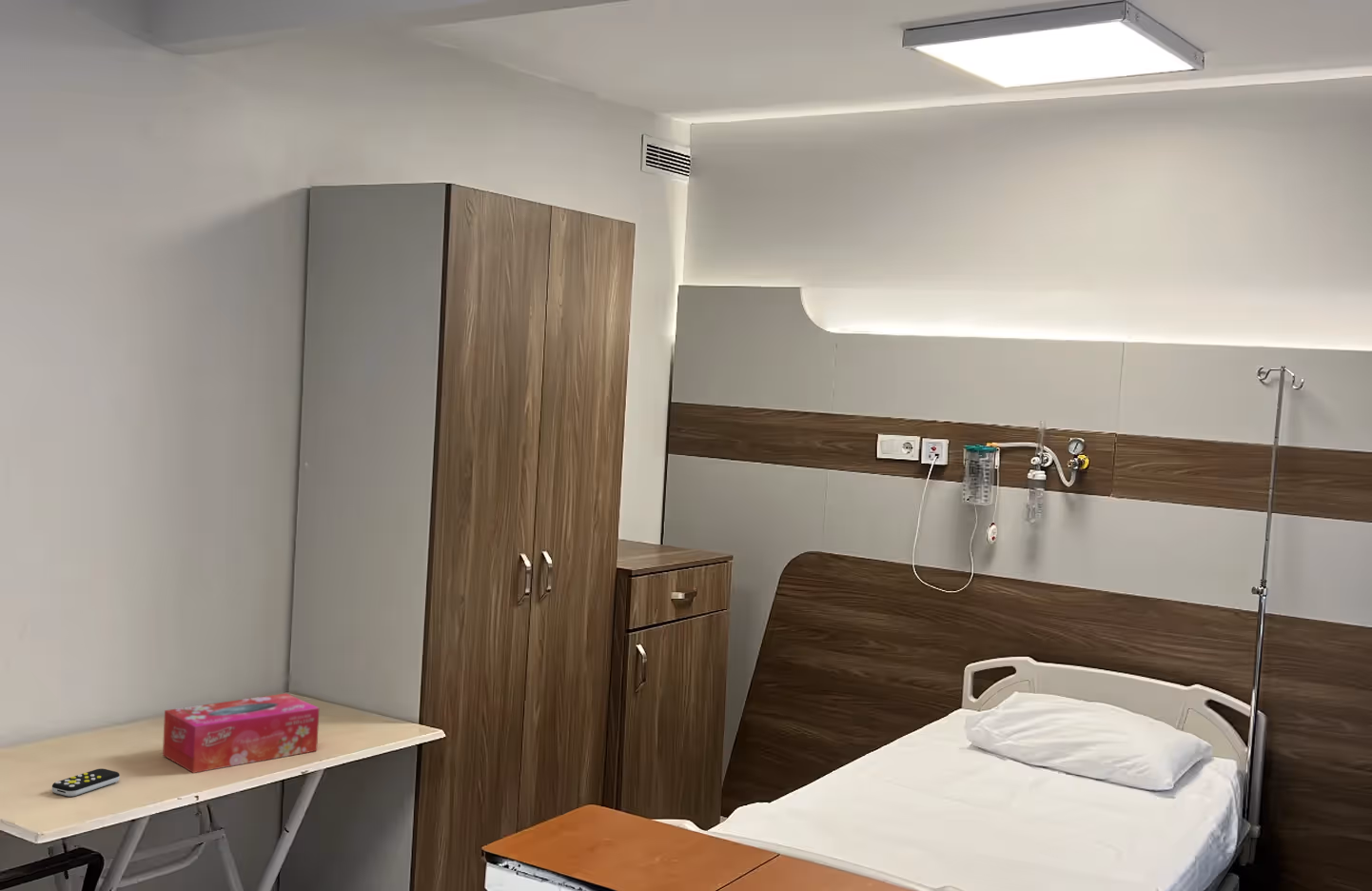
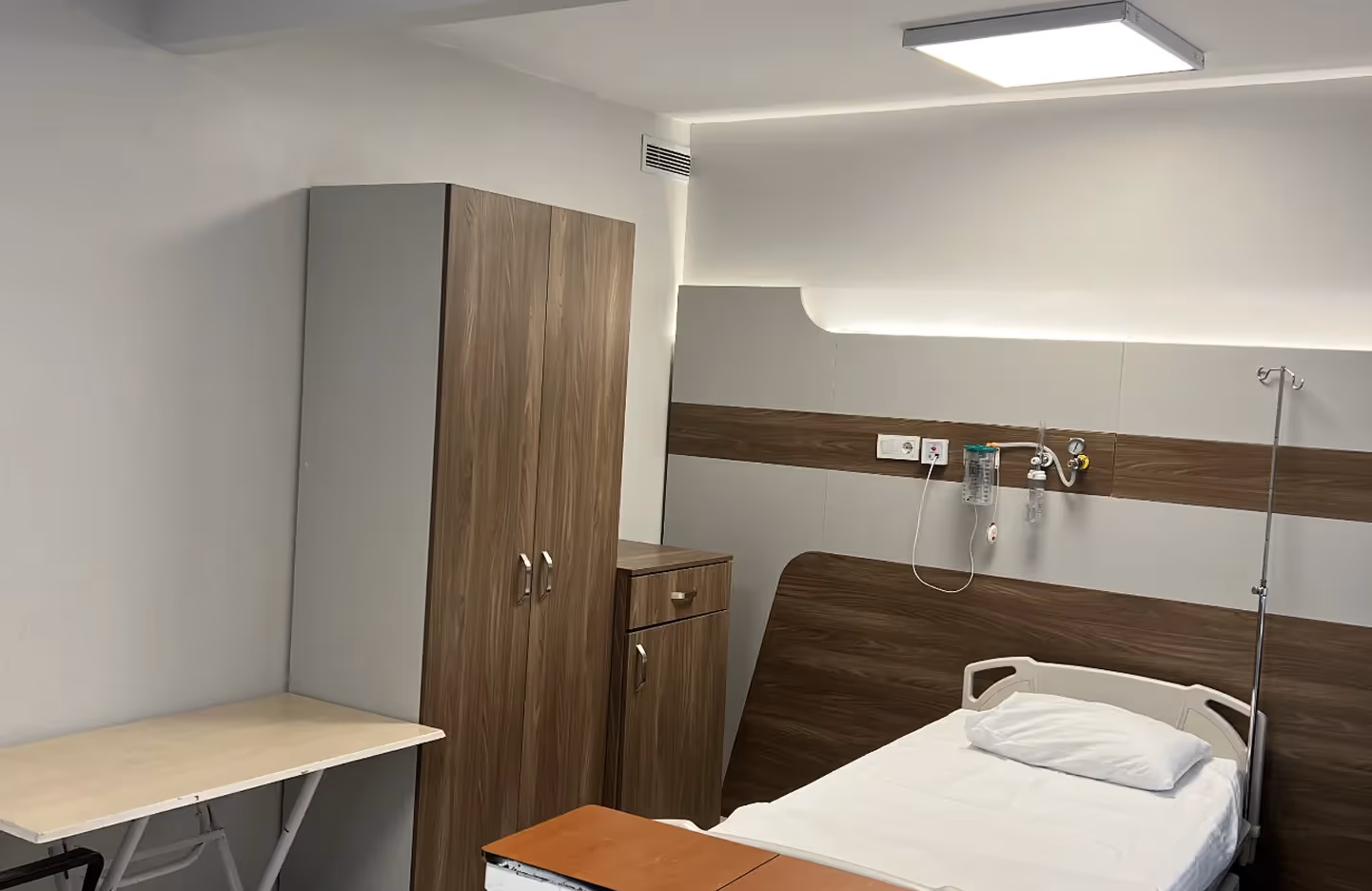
- tissue box [162,692,320,774]
- remote control [51,768,121,797]
